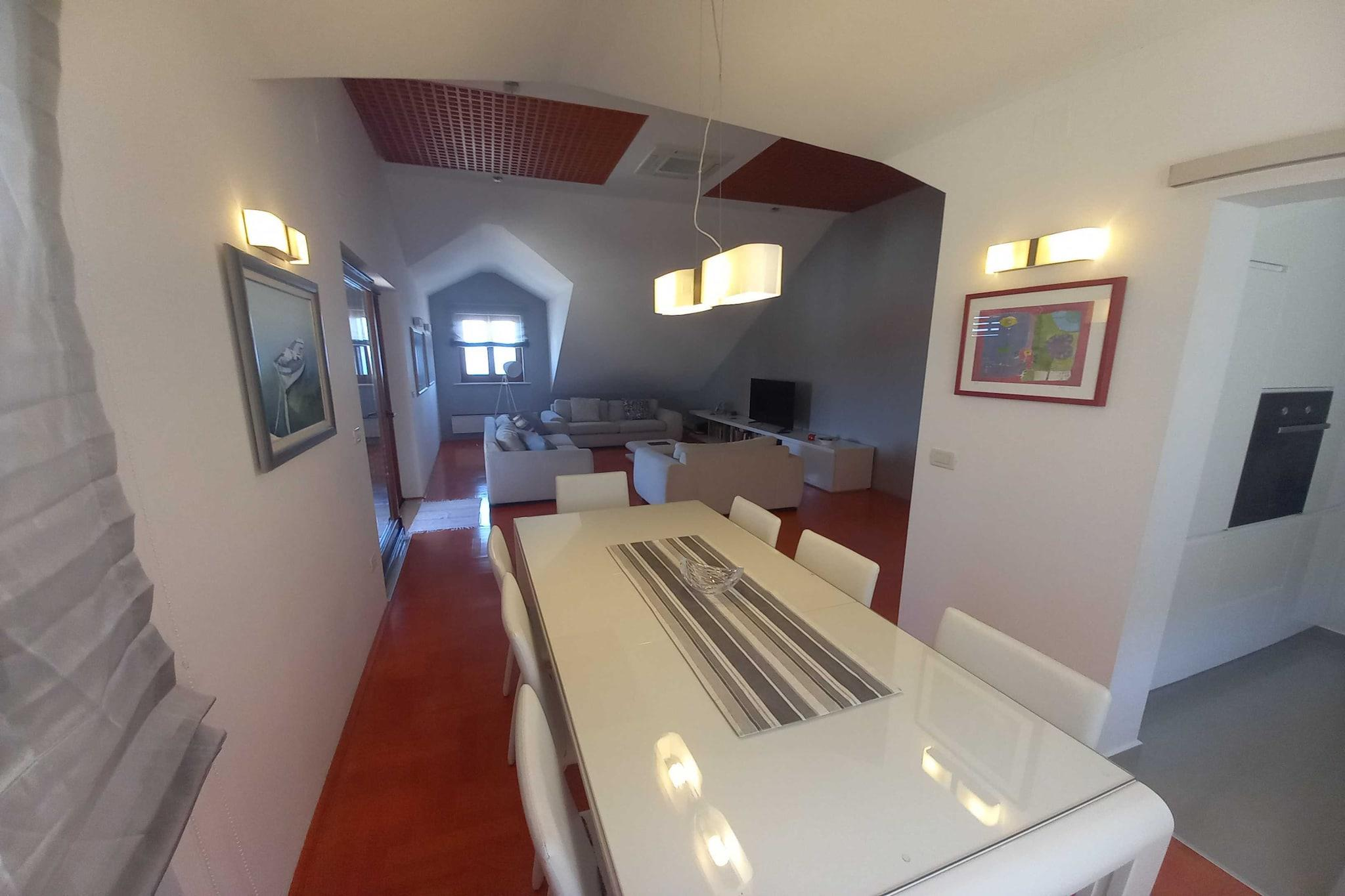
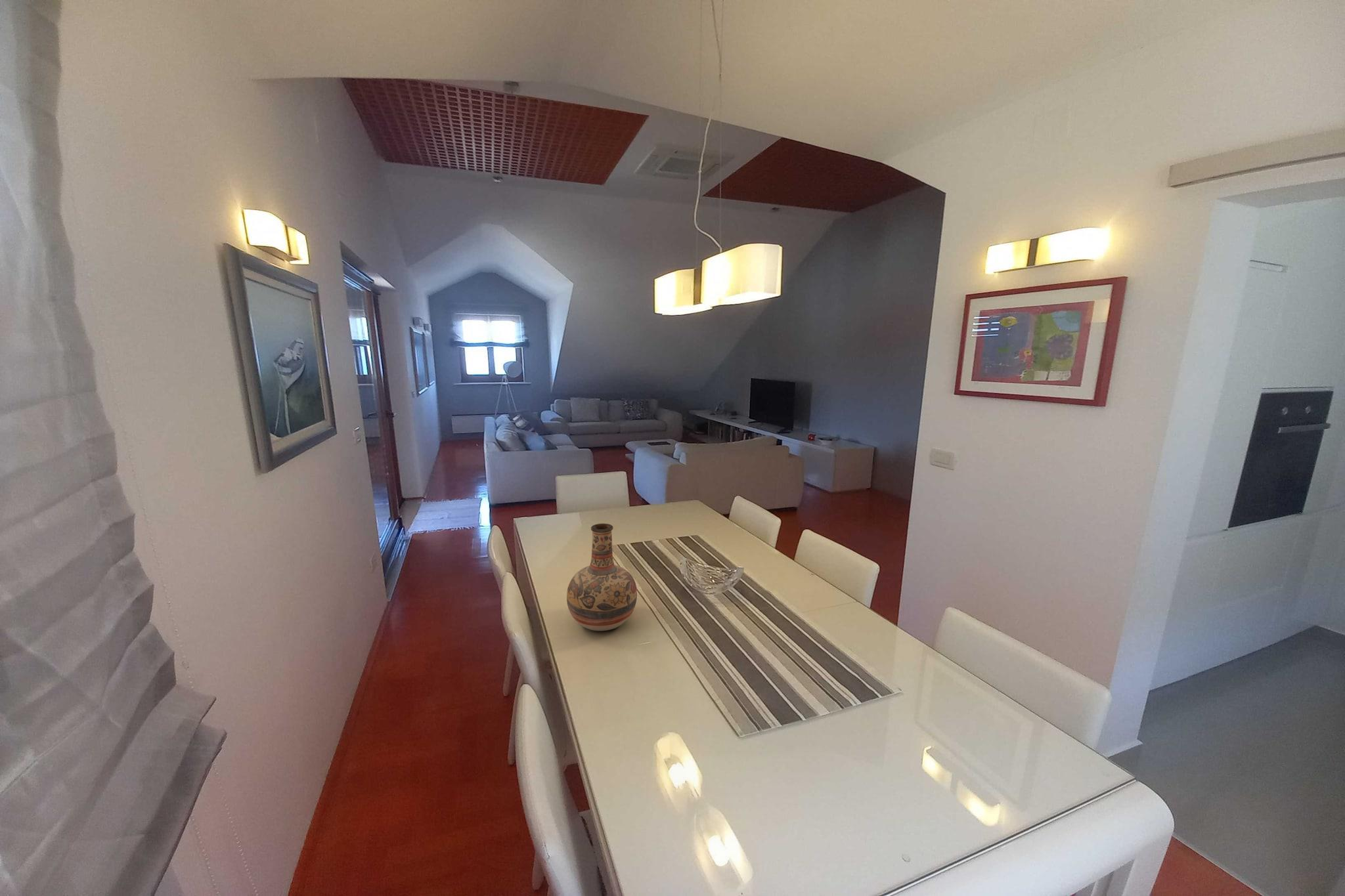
+ vase [566,523,638,631]
